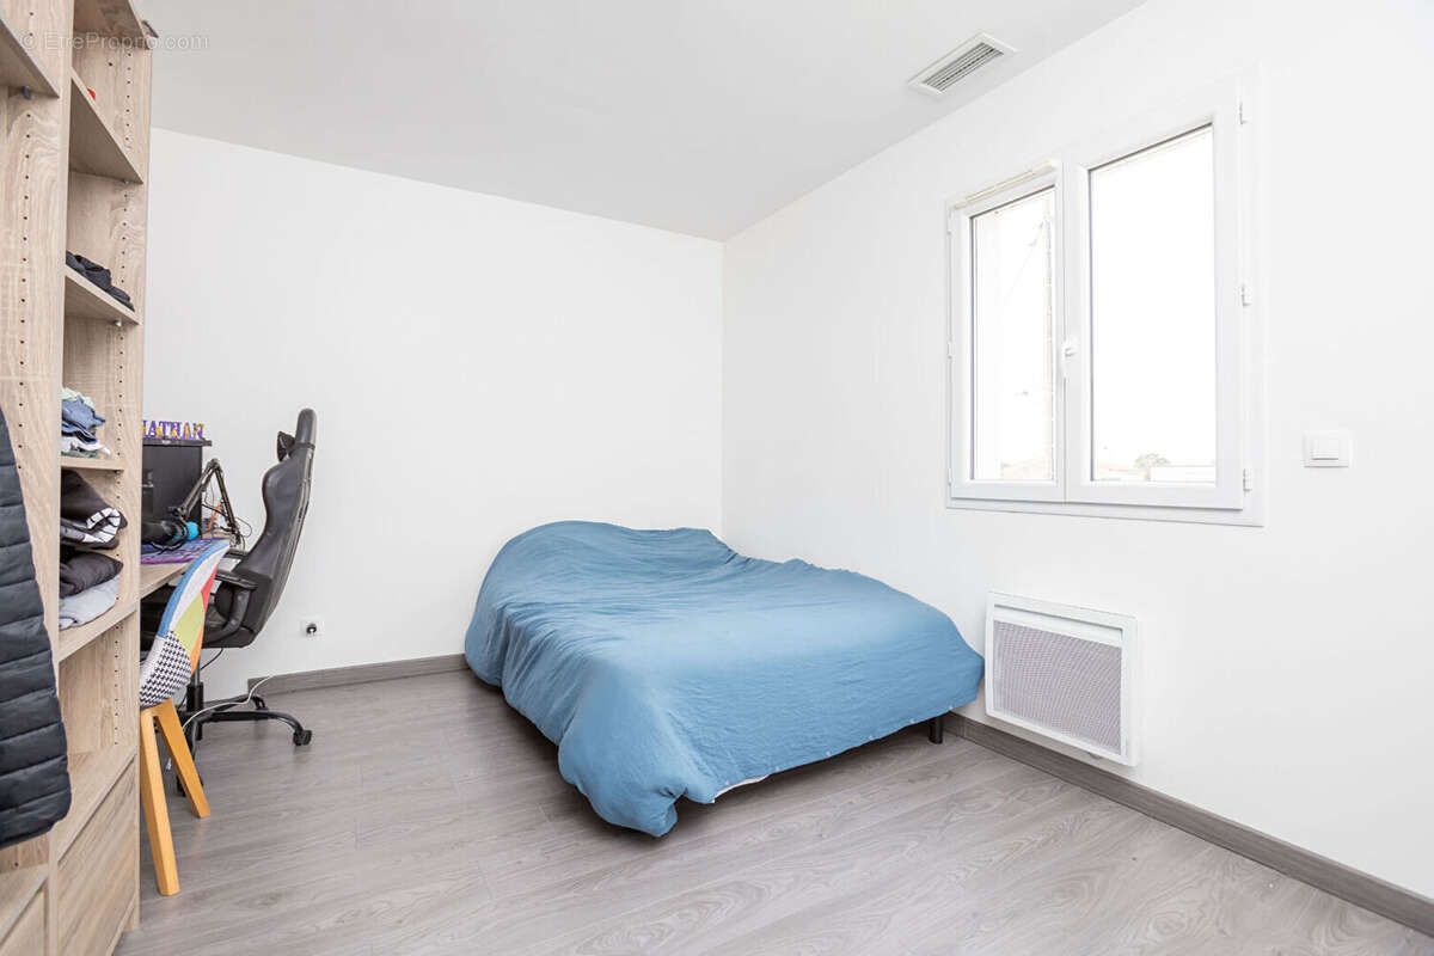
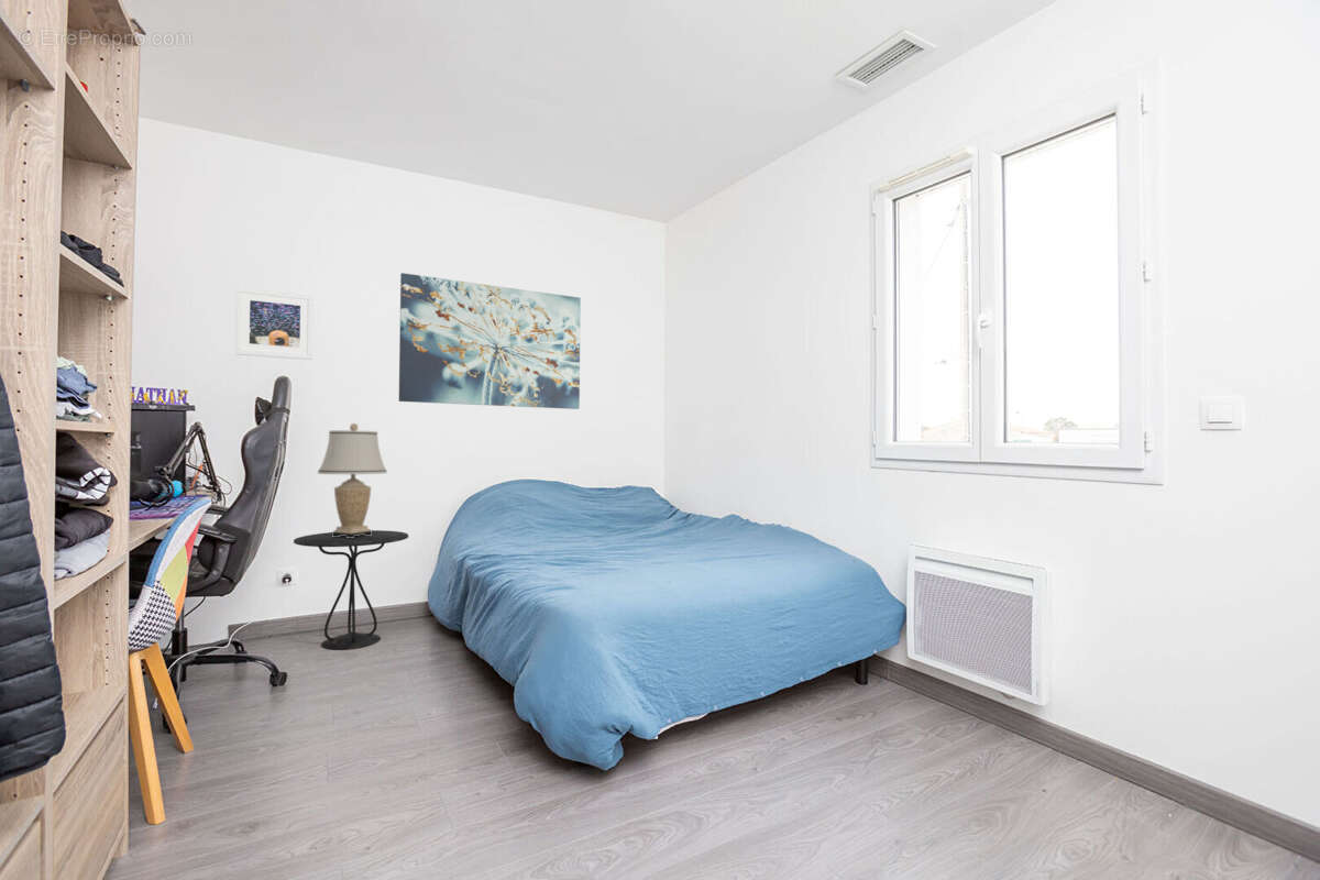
+ side table [293,529,409,650]
+ table lamp [317,422,388,538]
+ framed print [234,286,315,361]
+ wall art [398,272,582,410]
